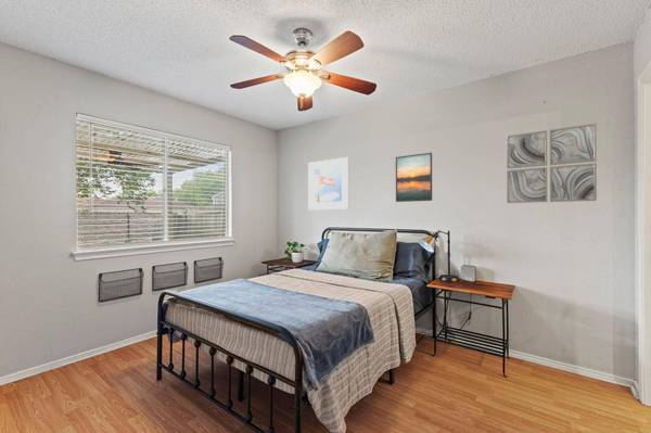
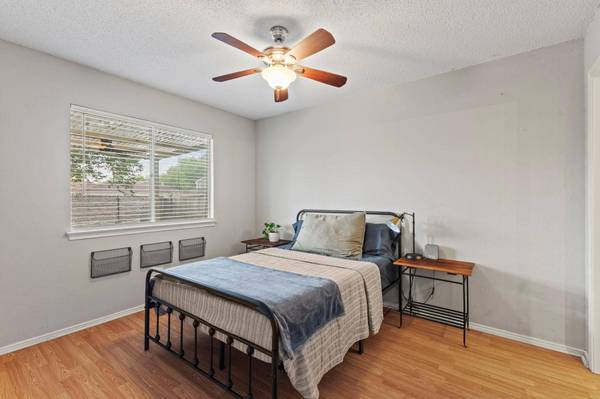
- wall art [506,123,598,204]
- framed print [307,156,350,211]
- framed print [395,152,433,203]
